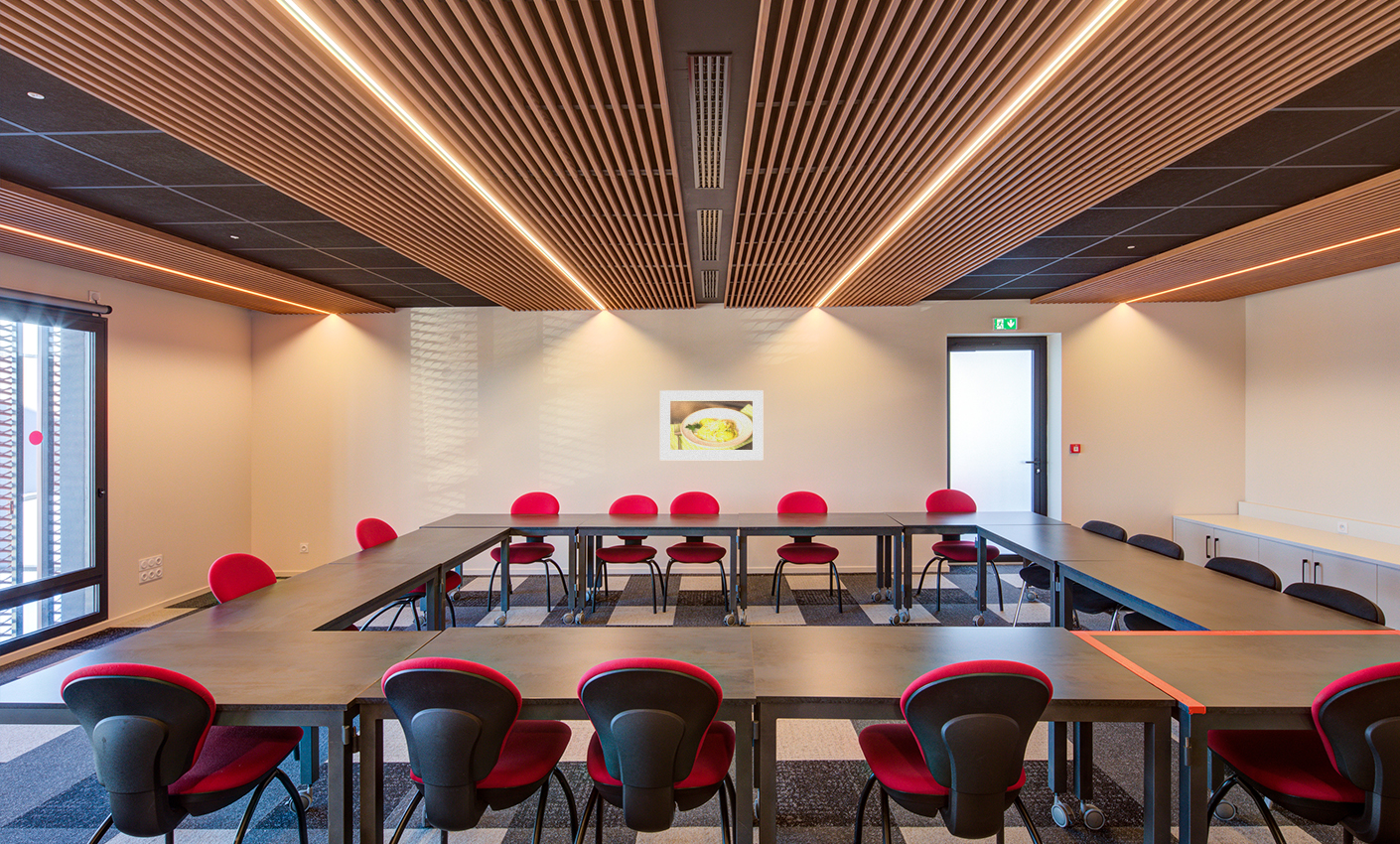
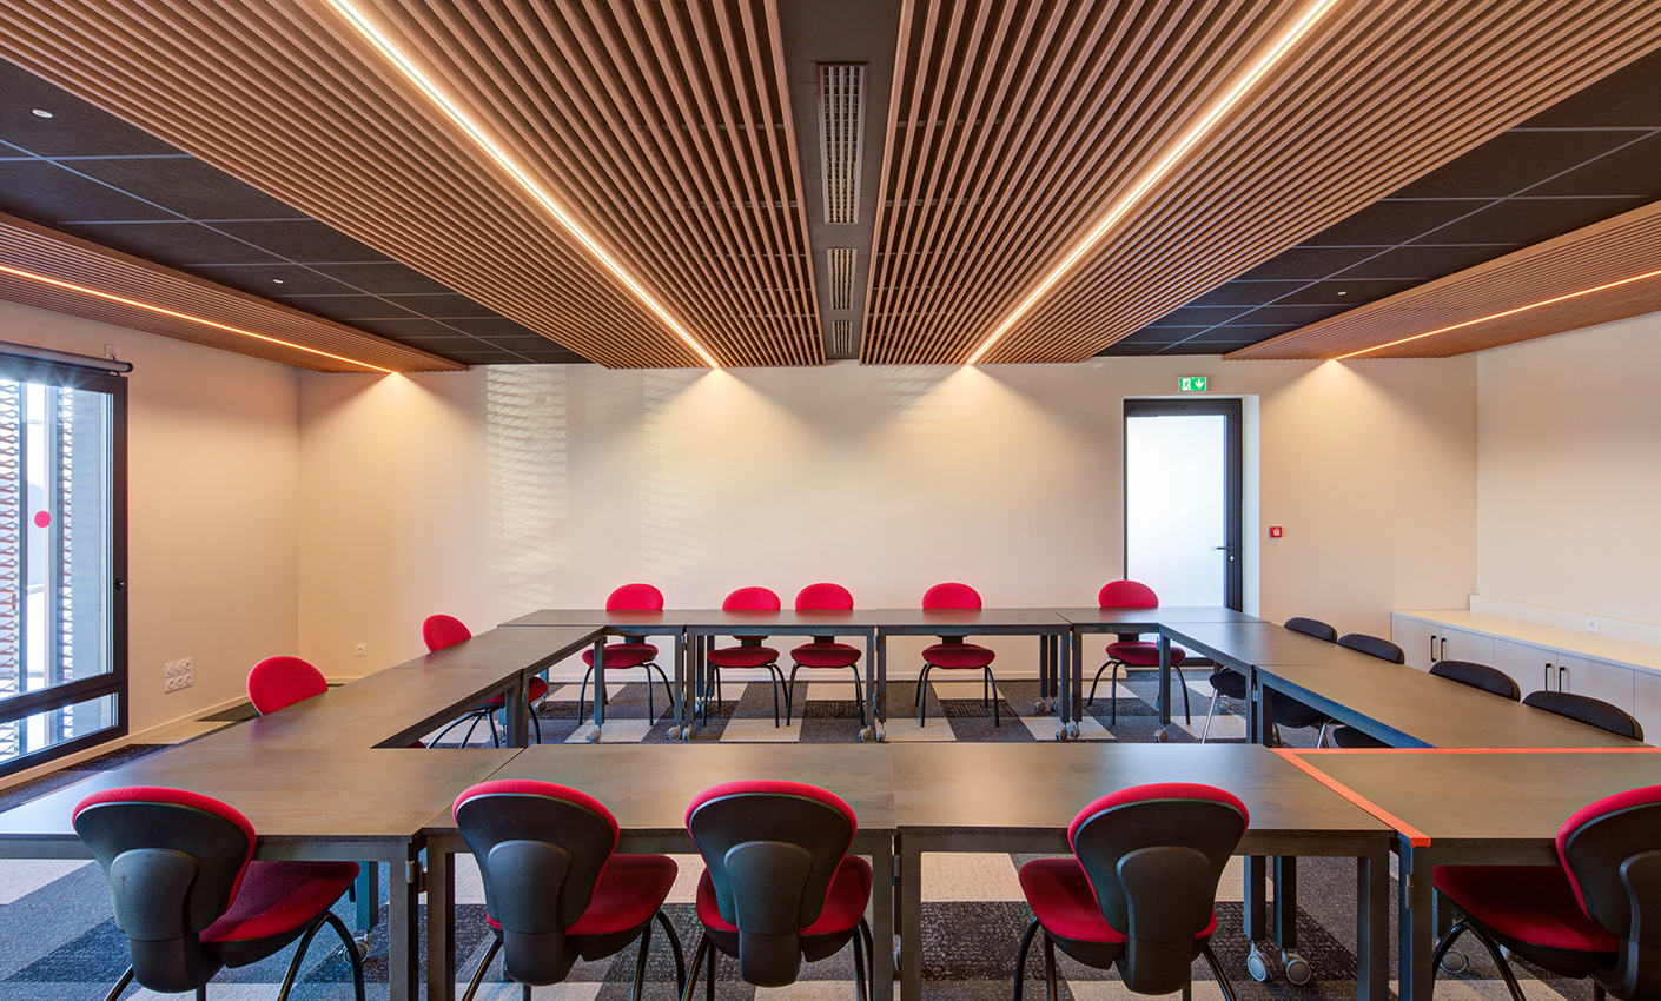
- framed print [659,389,764,462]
